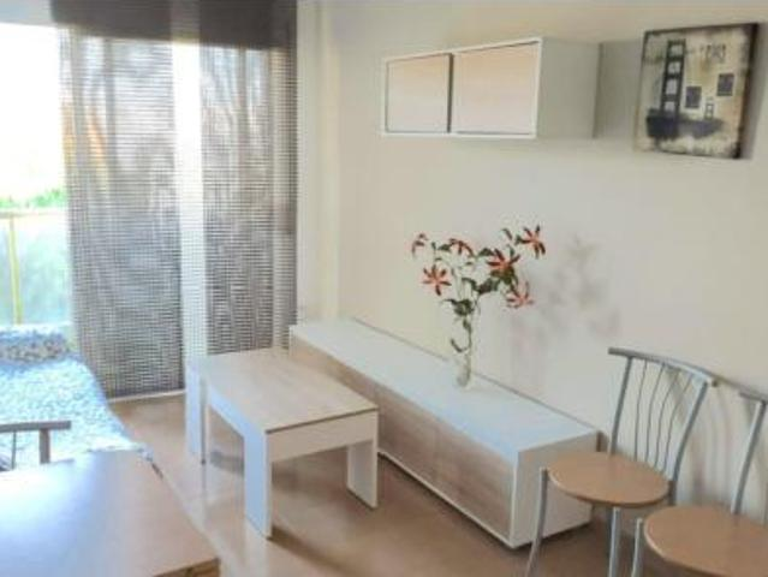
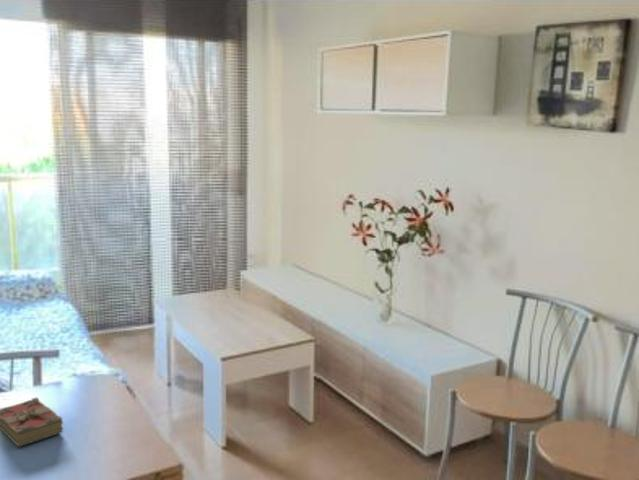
+ book [0,396,64,448]
